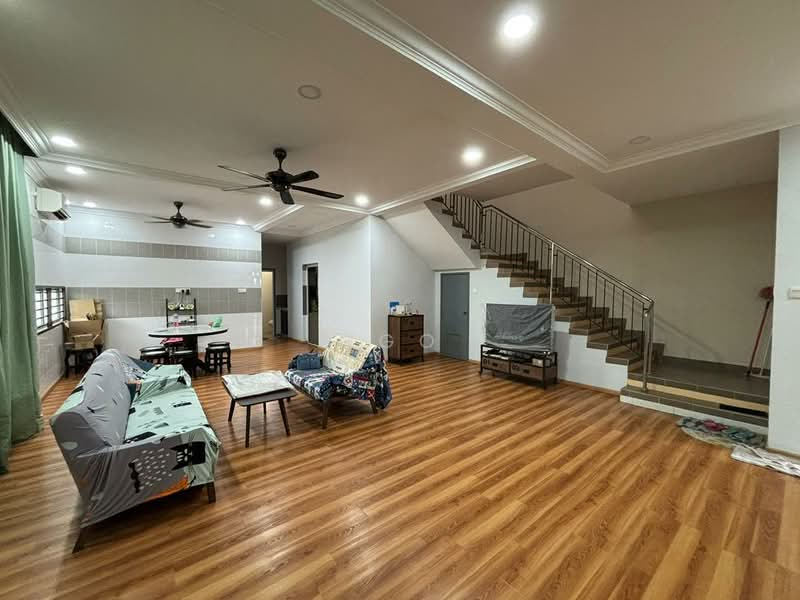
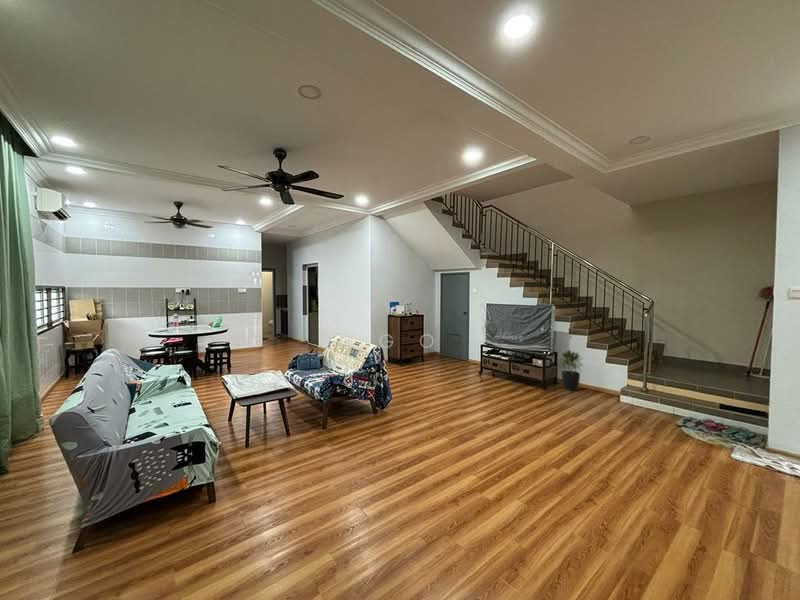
+ potted plant [557,349,584,392]
